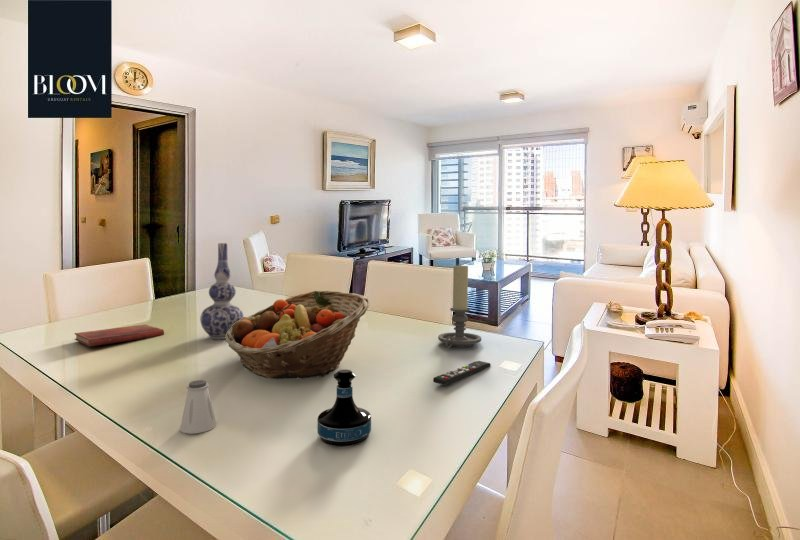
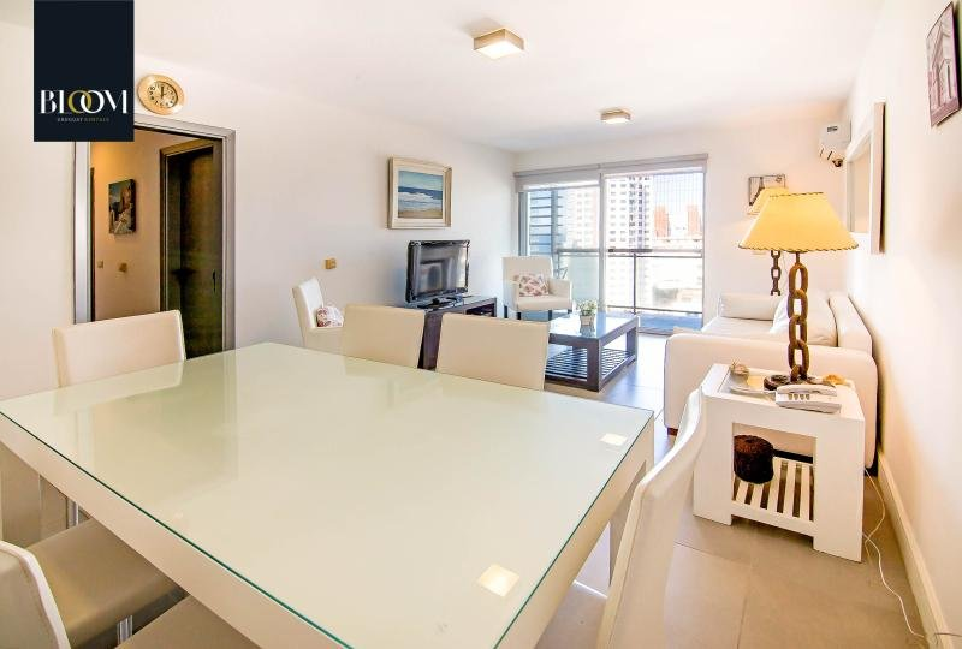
- remote control [432,360,492,386]
- tequila bottle [316,368,372,447]
- fruit basket [224,290,371,380]
- saltshaker [179,379,217,435]
- vase [199,242,244,340]
- candle holder [437,263,482,349]
- diary [74,323,165,348]
